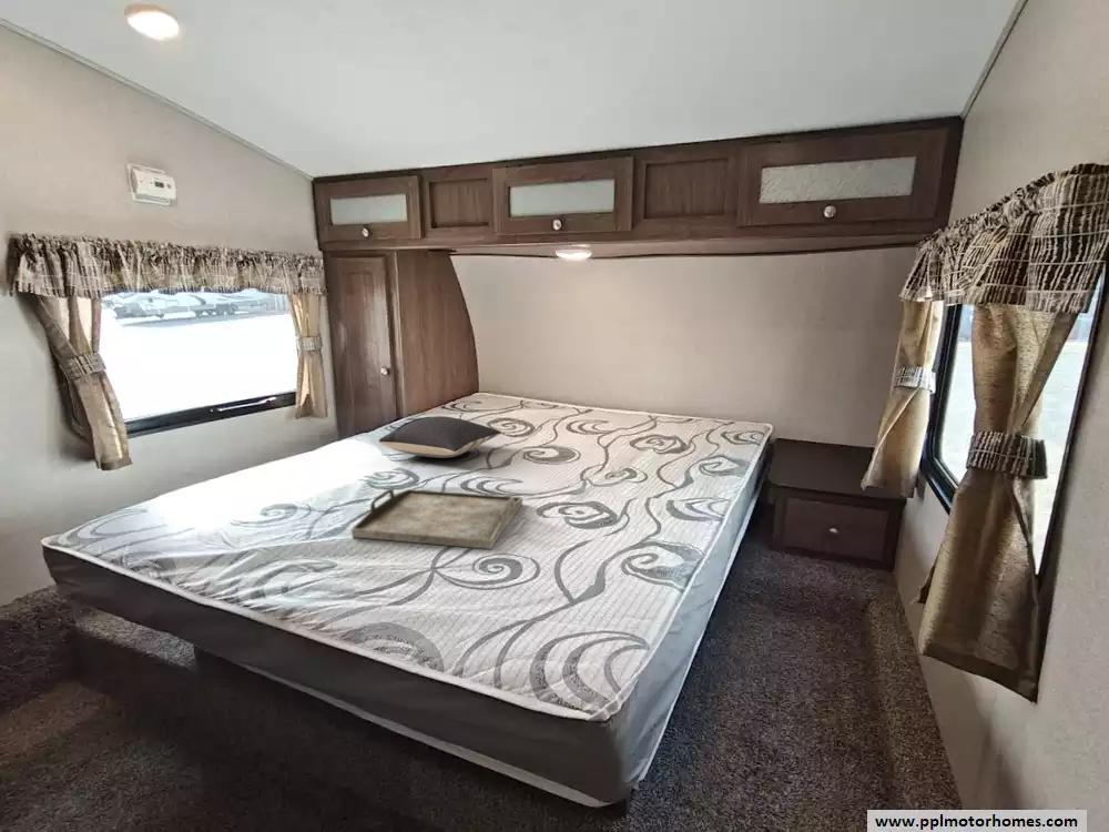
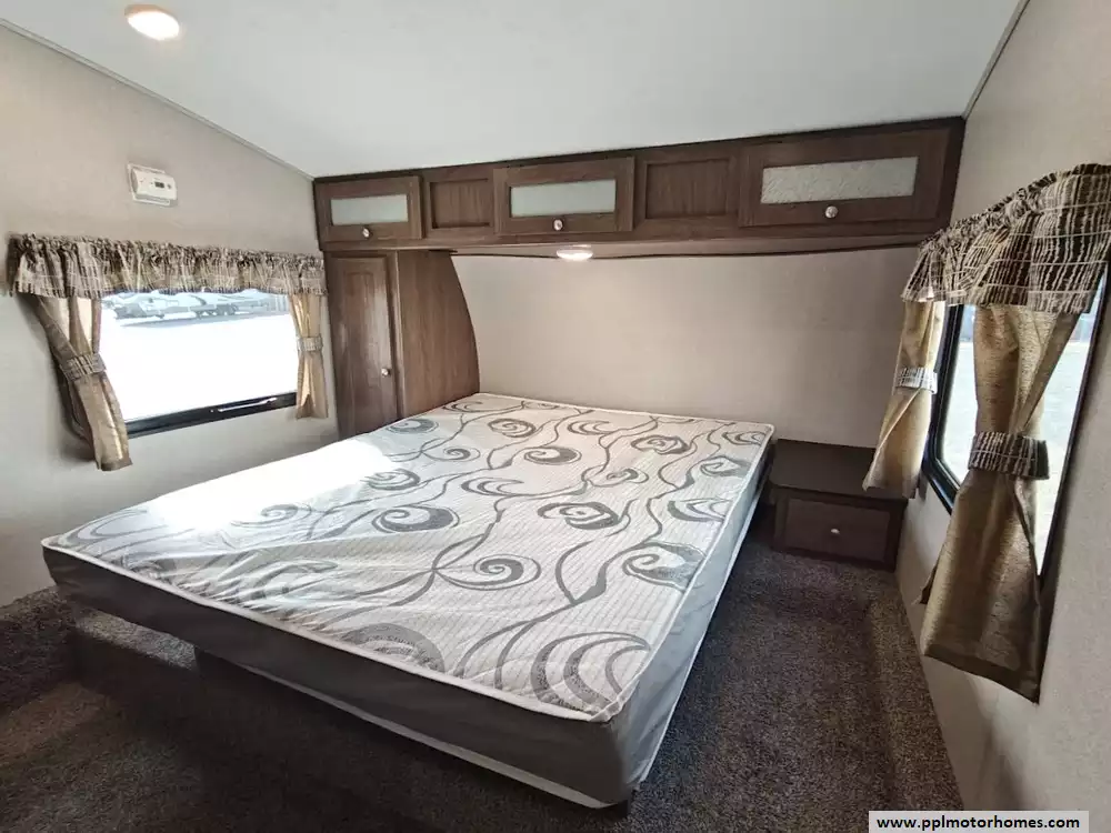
- pillow [378,415,502,459]
- serving tray [350,488,523,550]
